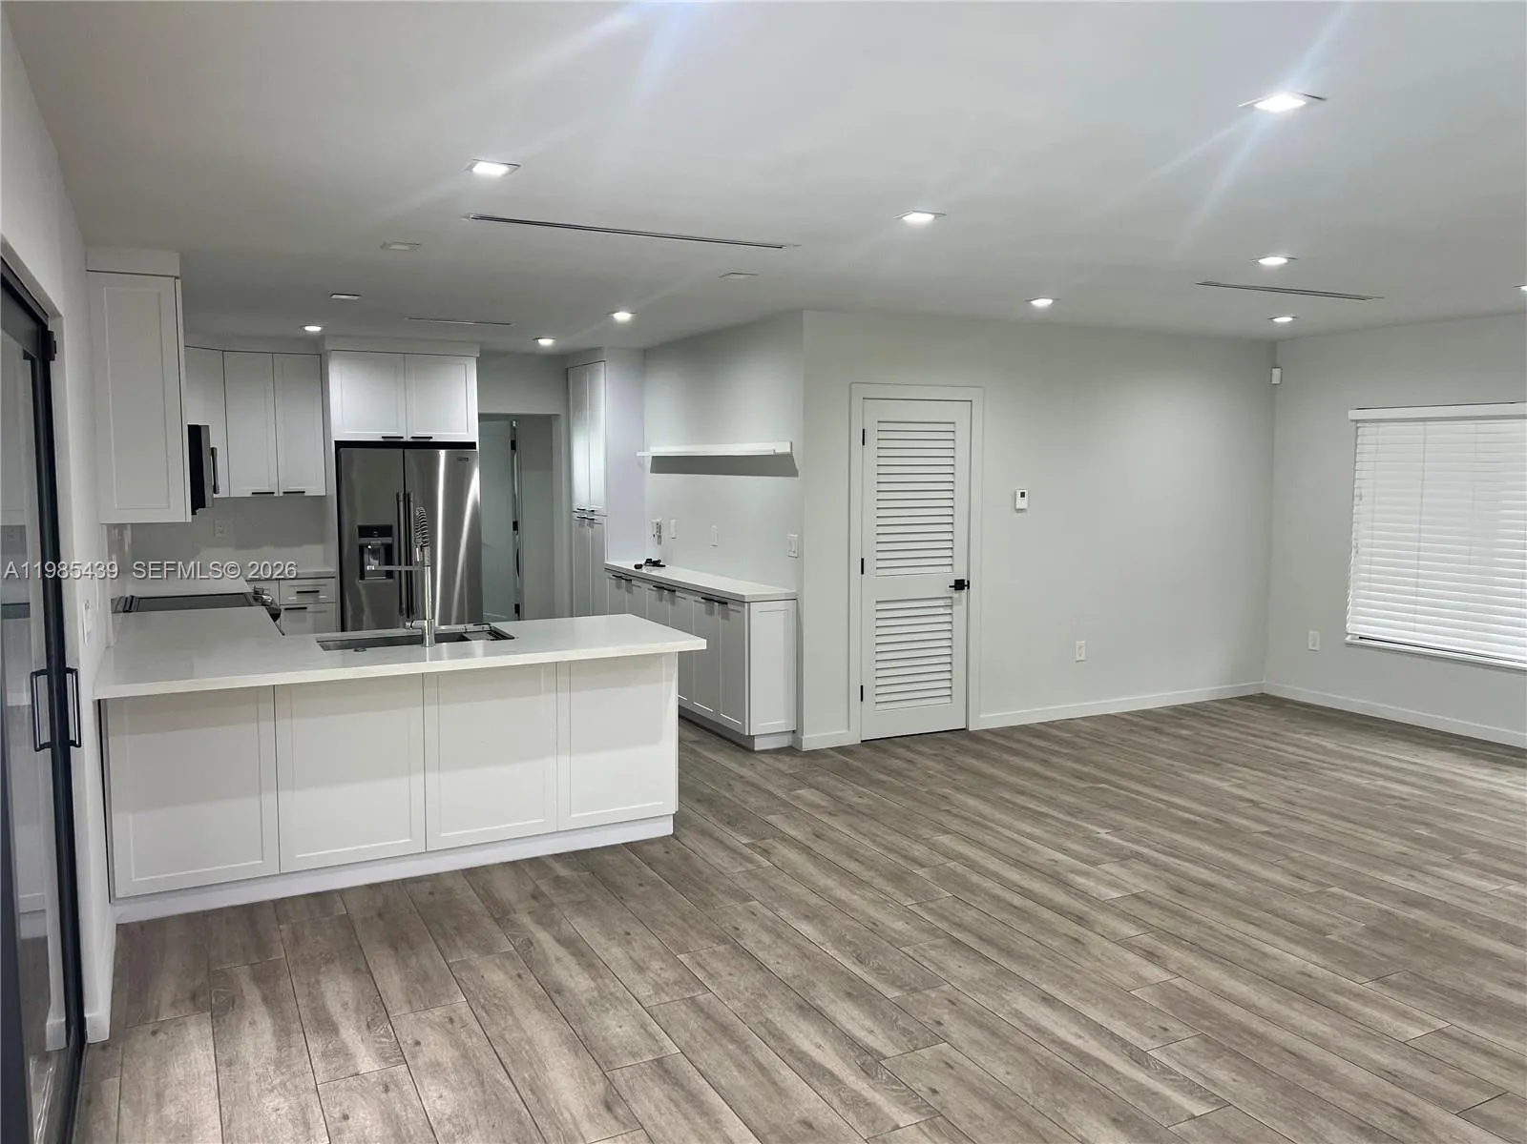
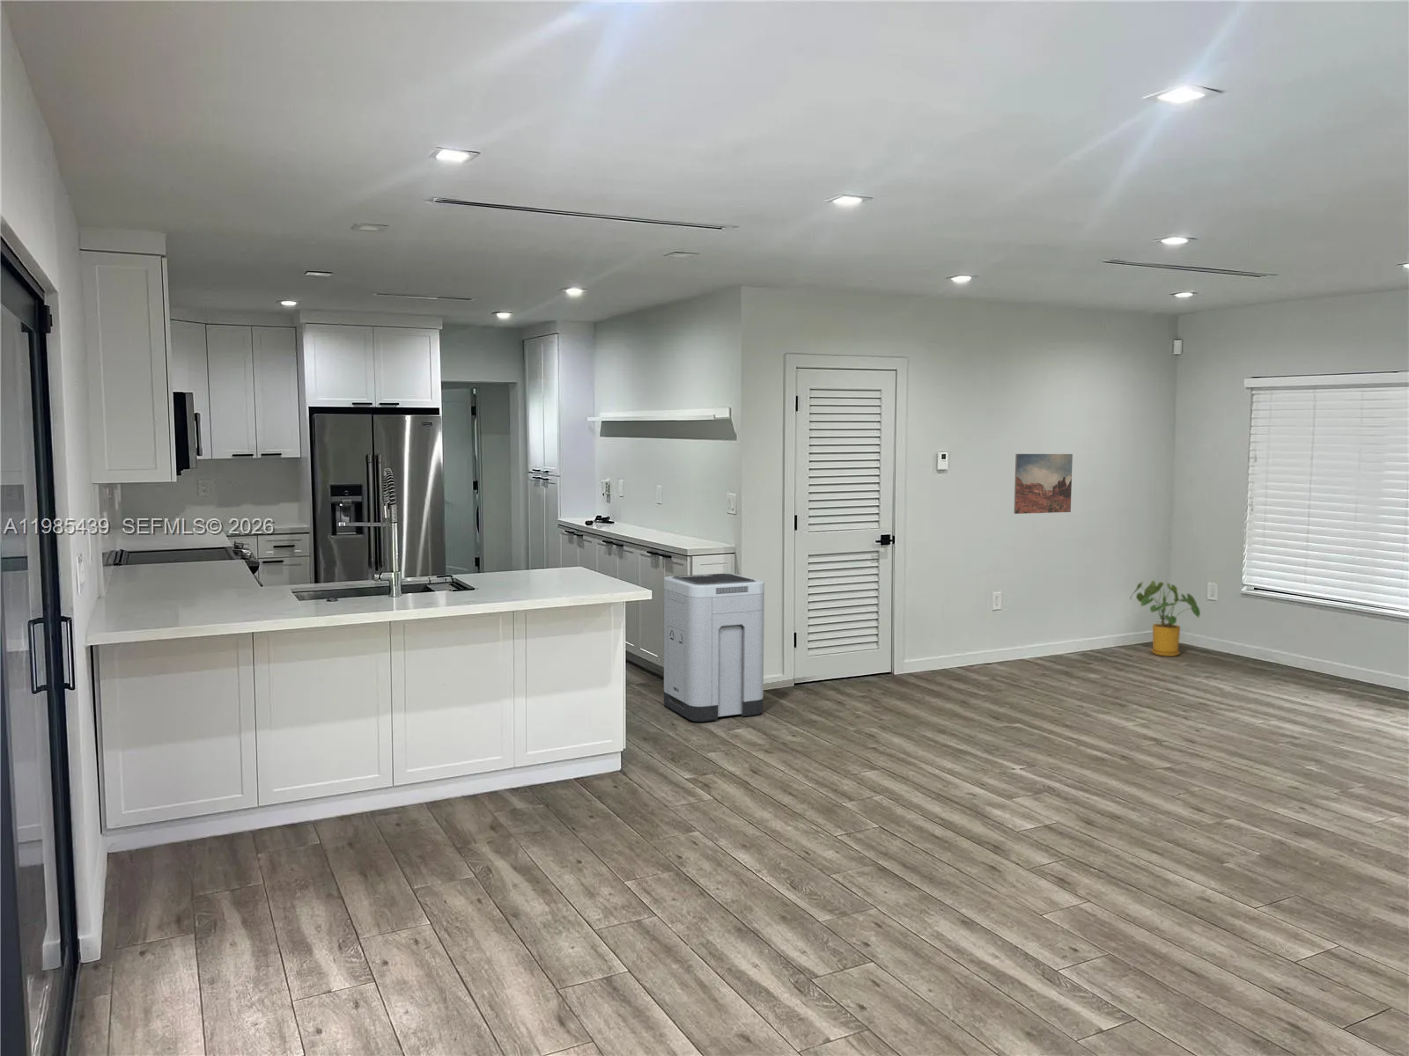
+ wall art [1014,454,1074,515]
+ trash can [663,572,766,722]
+ house plant [1129,580,1202,658]
